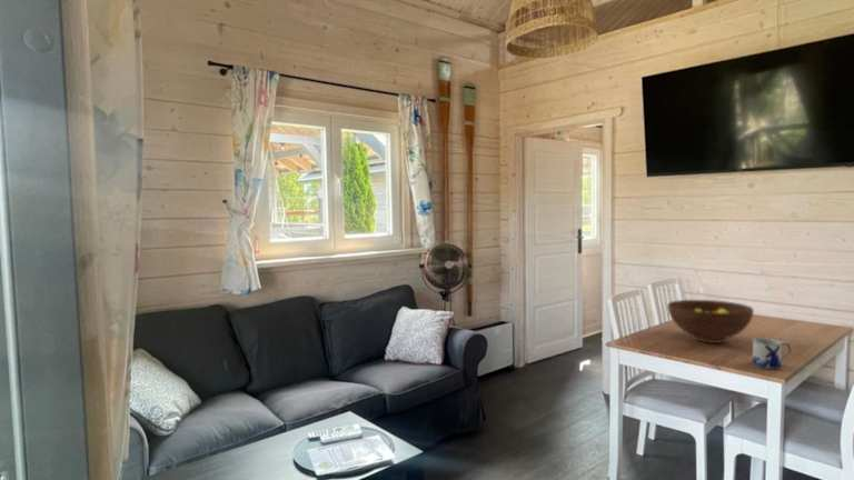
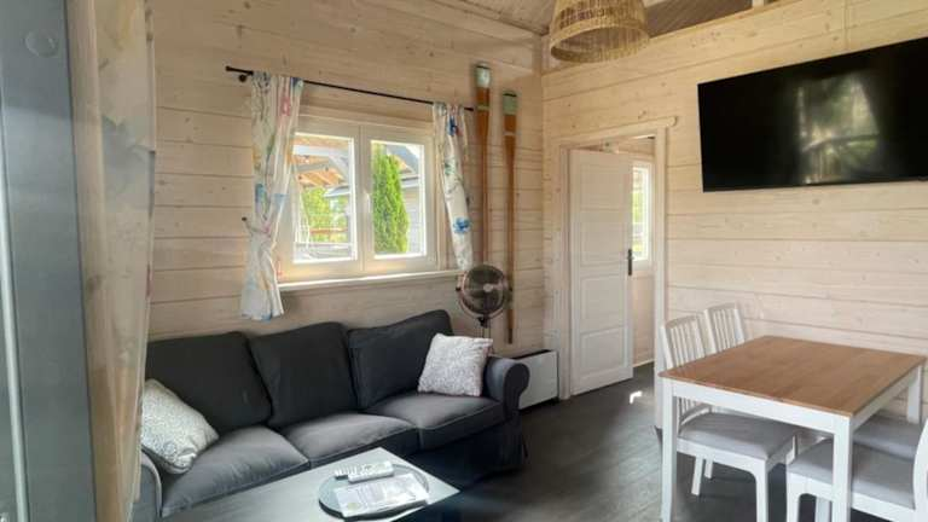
- mug [752,337,792,370]
- fruit bowl [666,299,755,344]
